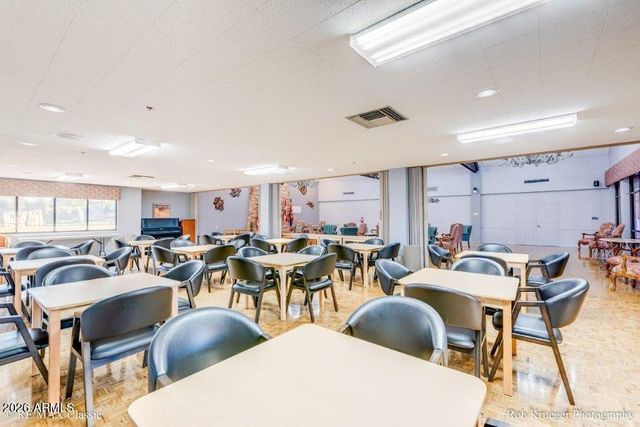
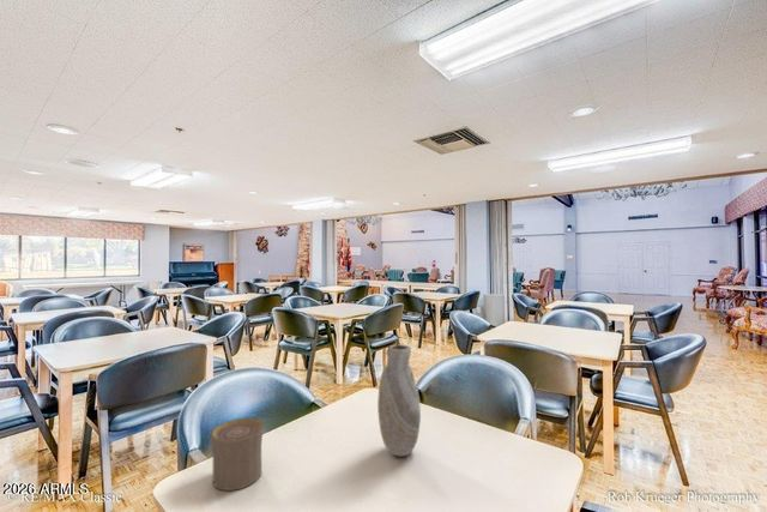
+ vase [376,343,422,457]
+ cup [210,417,265,492]
